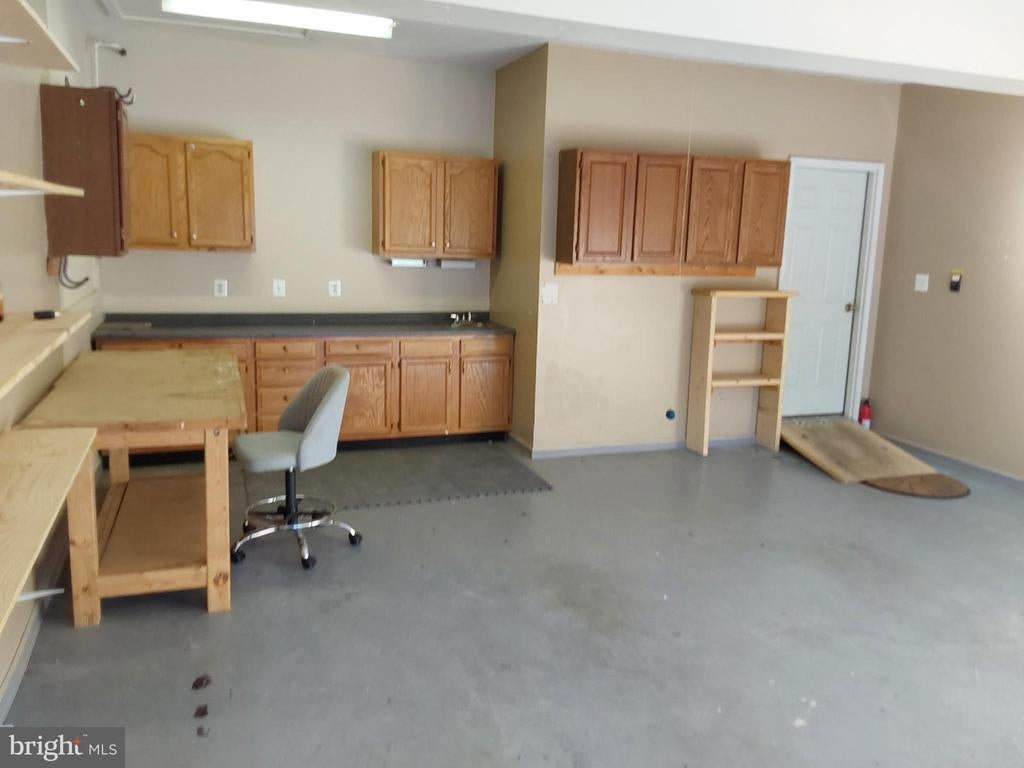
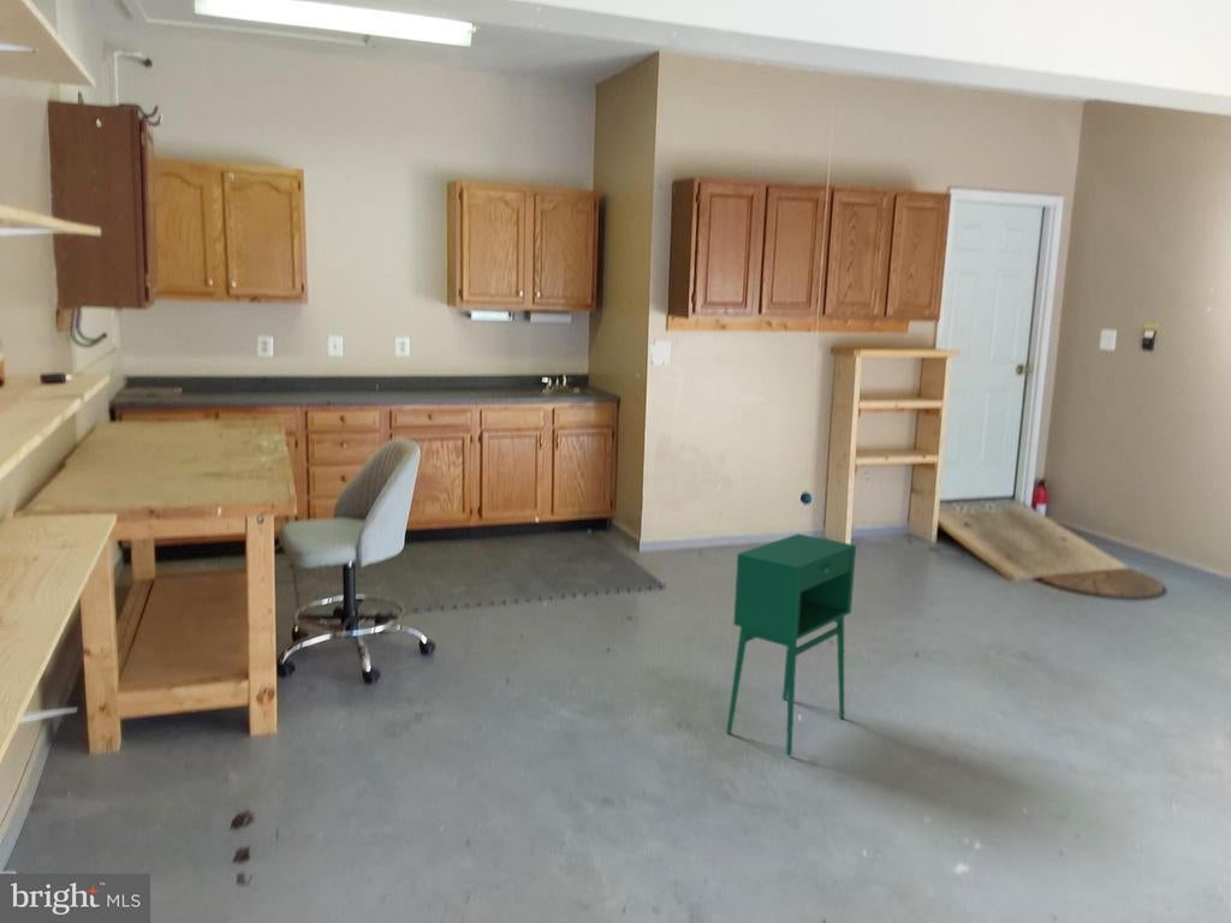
+ storage cabinet [725,532,857,757]
